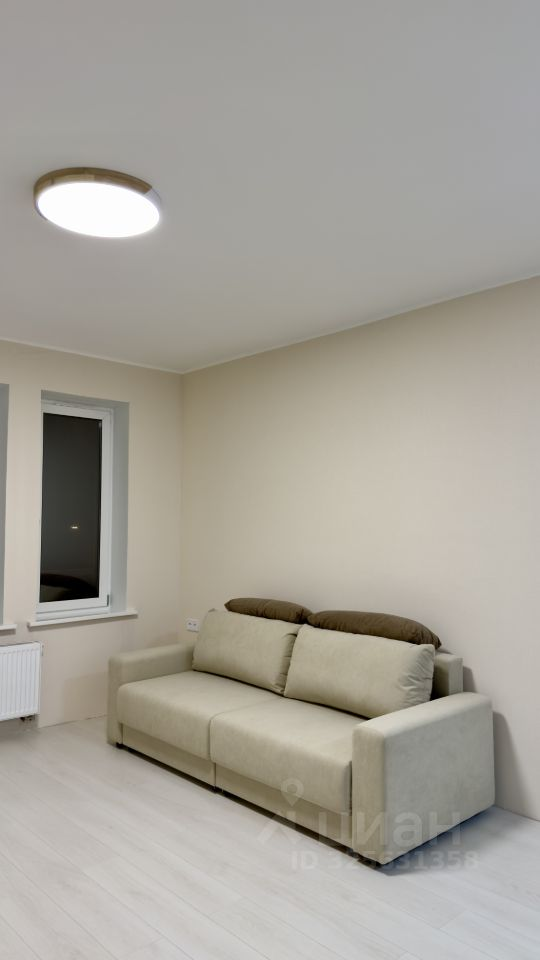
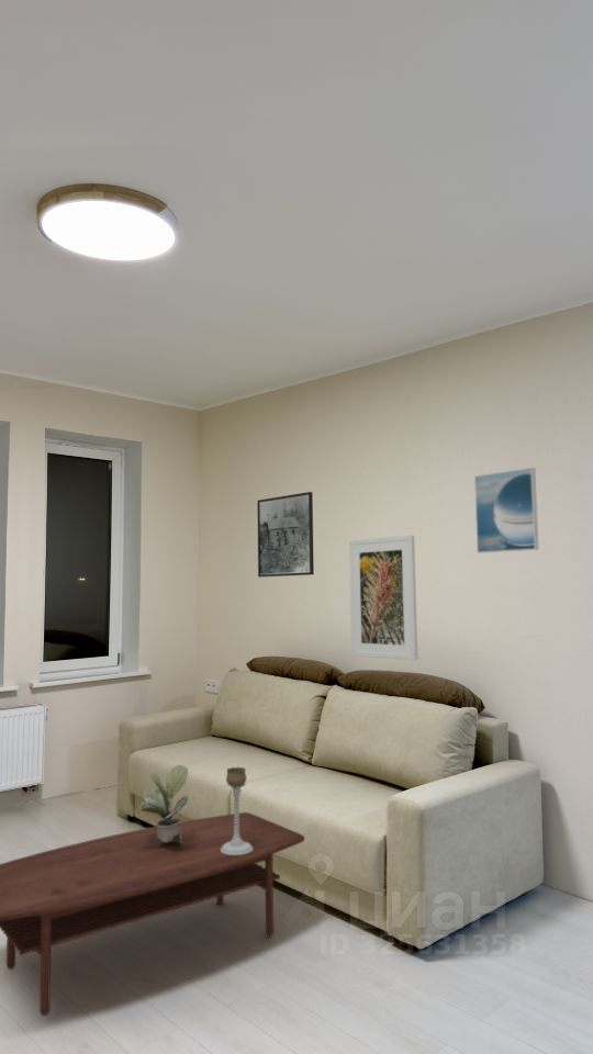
+ coffee table [0,811,305,1017]
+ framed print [348,535,418,661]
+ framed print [473,467,540,554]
+ potted plant [138,764,190,842]
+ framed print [256,491,315,579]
+ candle holder [221,766,253,855]
